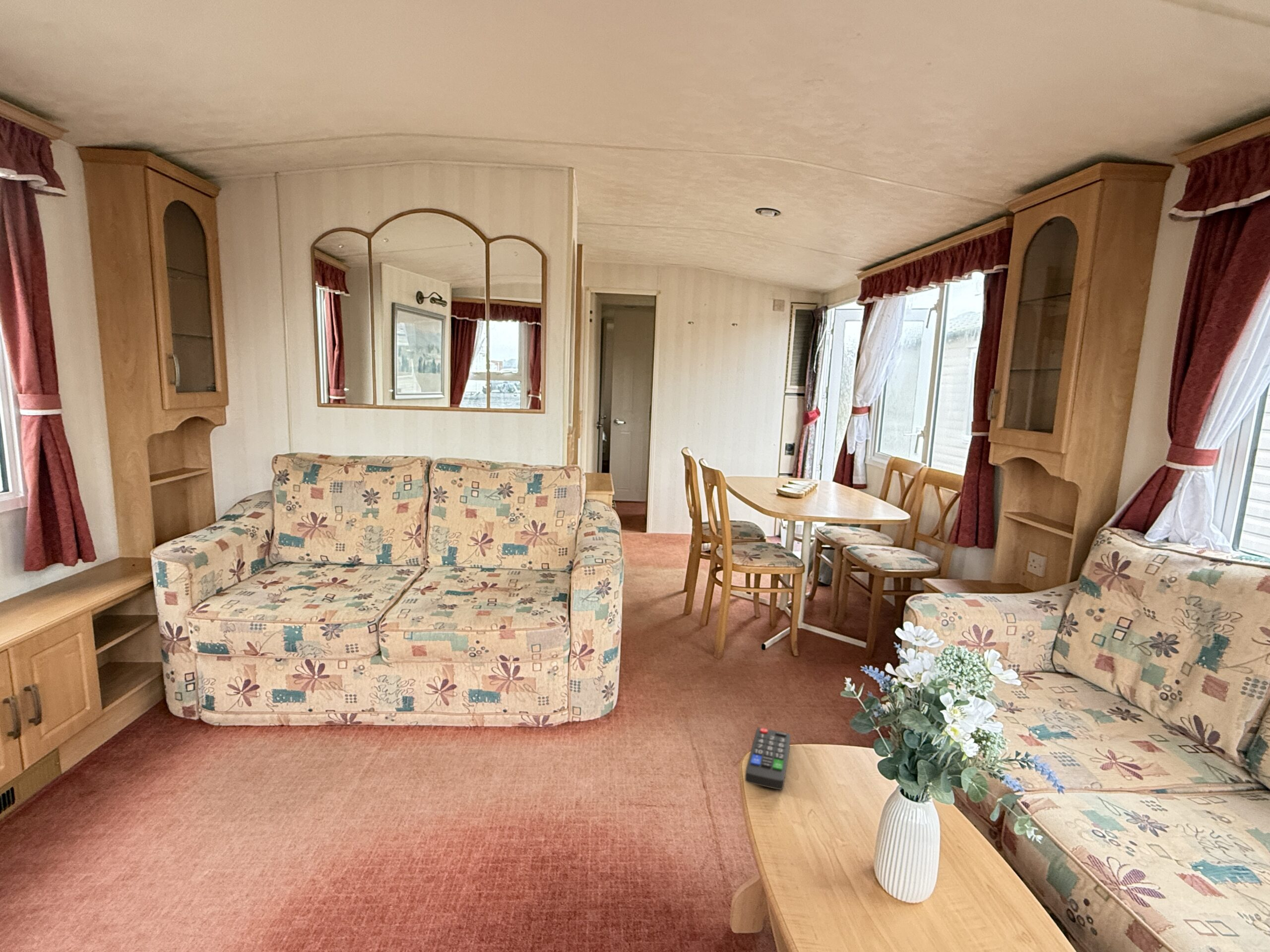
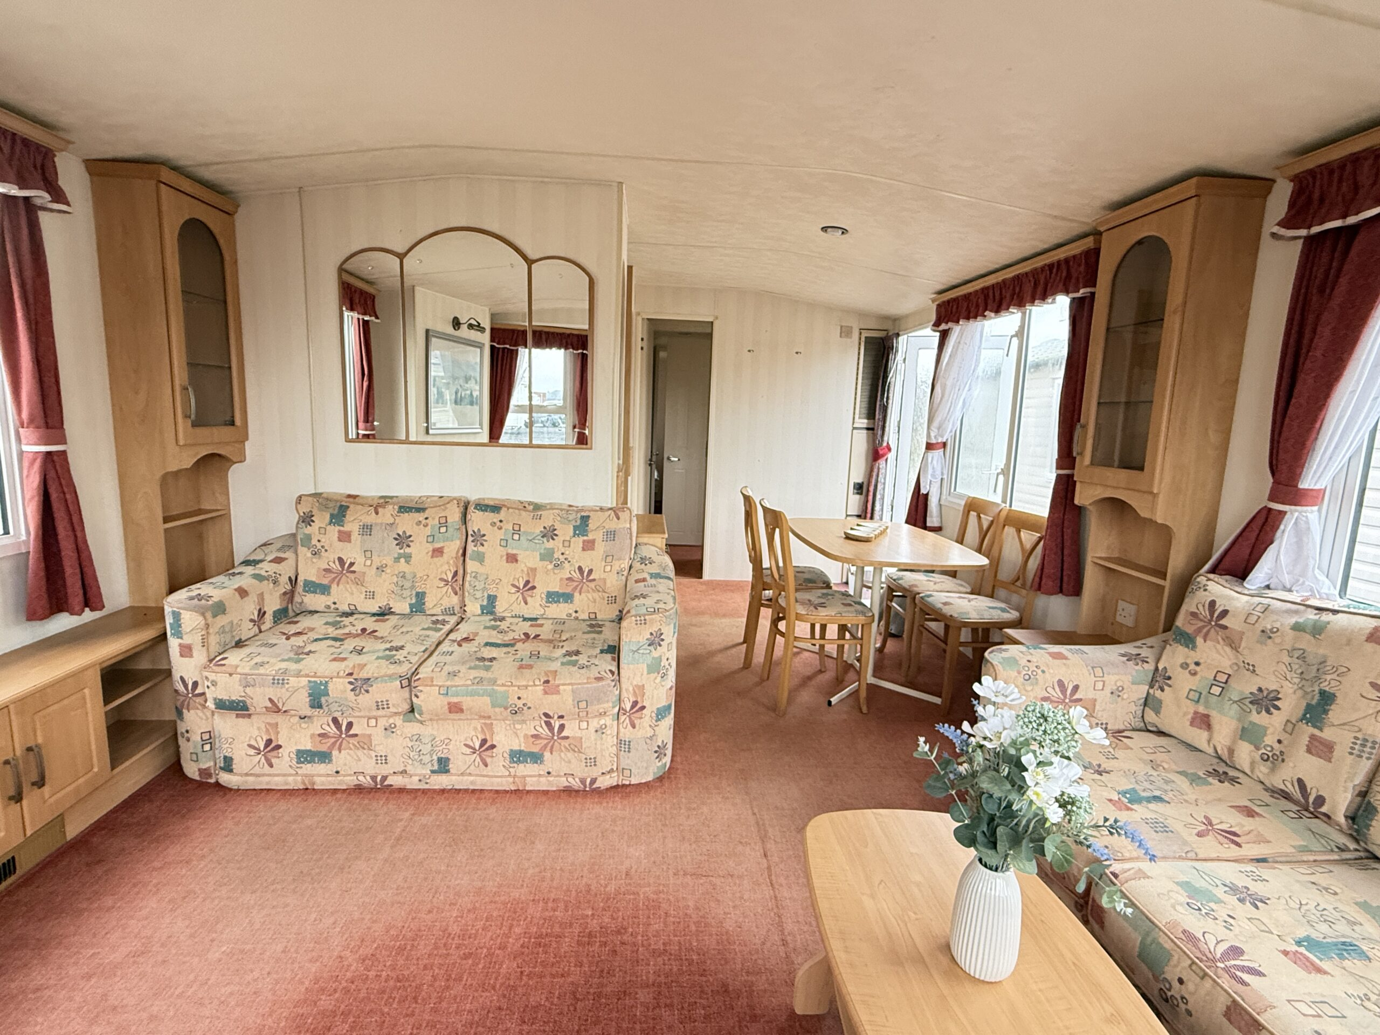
- remote control [745,727,791,790]
